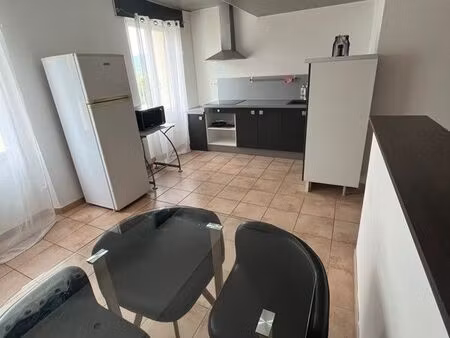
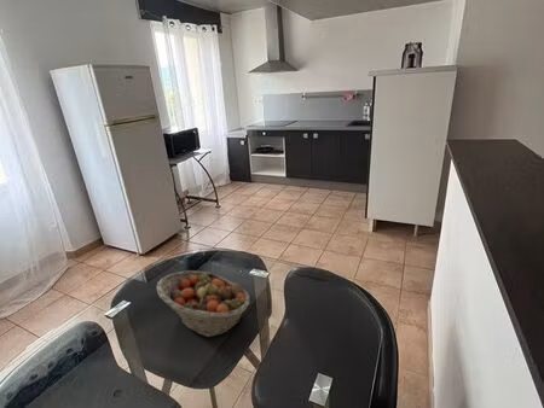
+ fruit basket [156,269,251,338]
